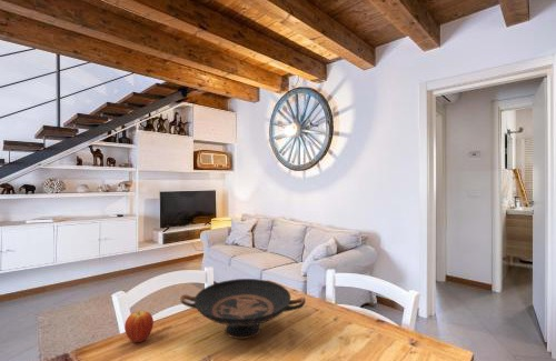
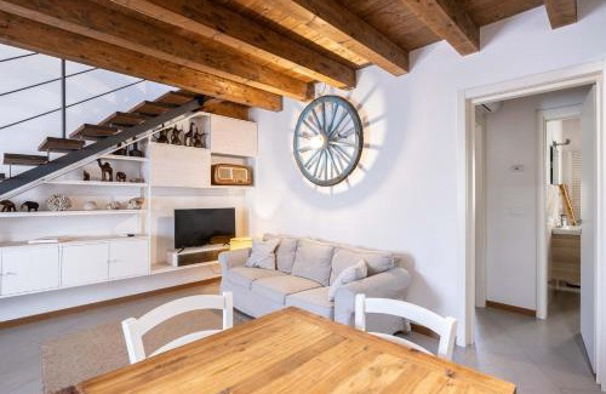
- fruit [123,310,155,343]
- decorative bowl [179,278,307,340]
